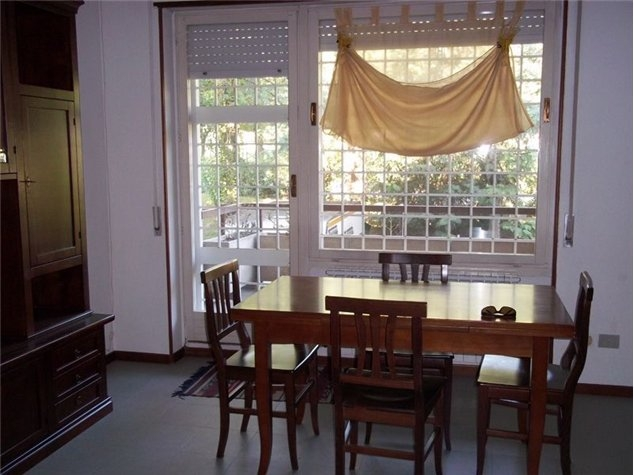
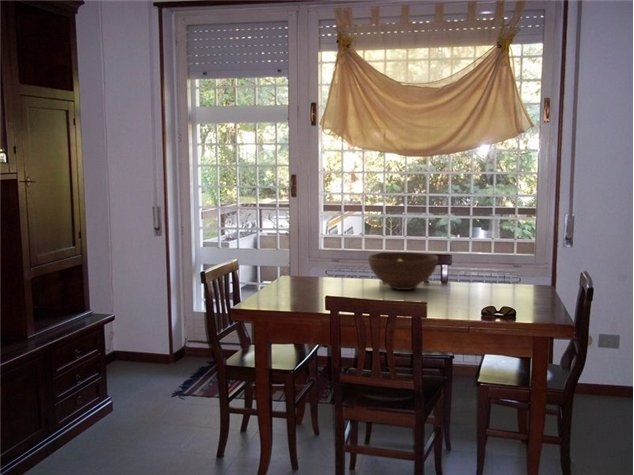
+ fruit bowl [367,251,439,291]
